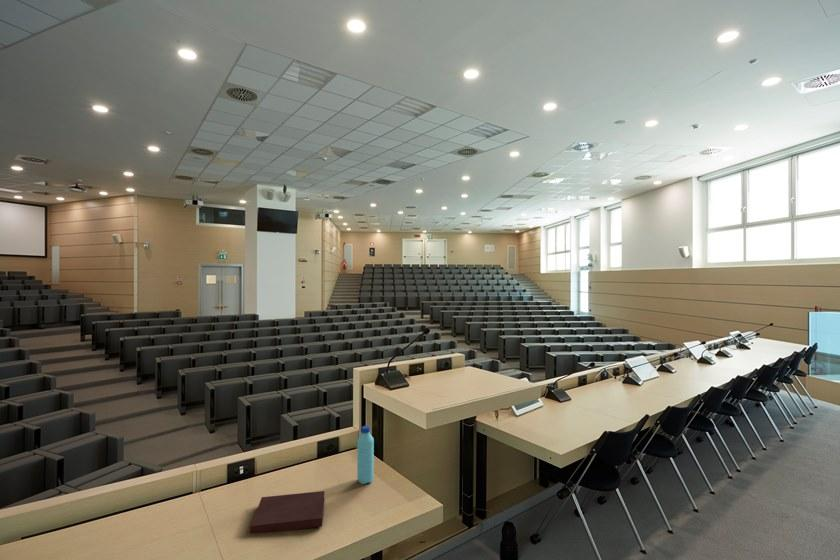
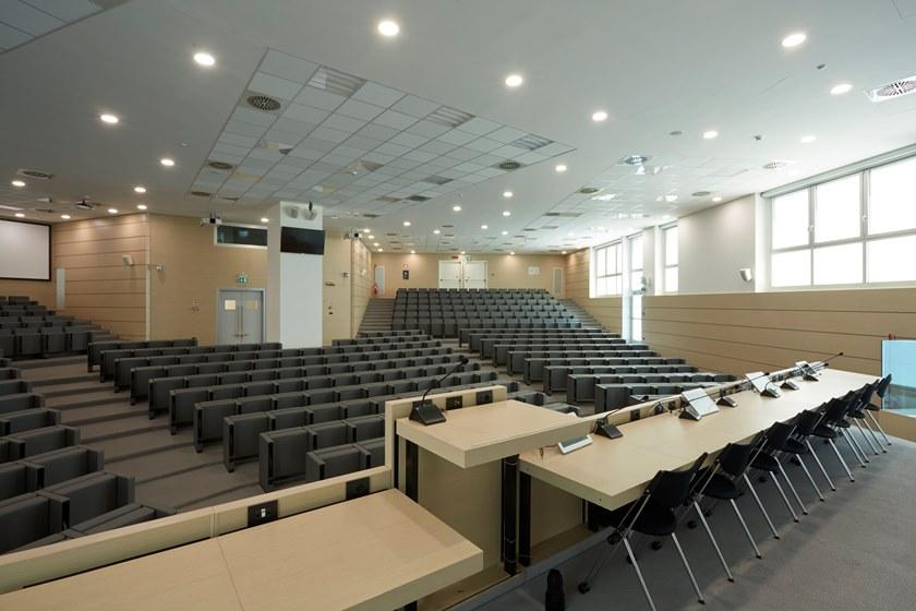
- notebook [250,490,326,534]
- water bottle [356,425,375,485]
